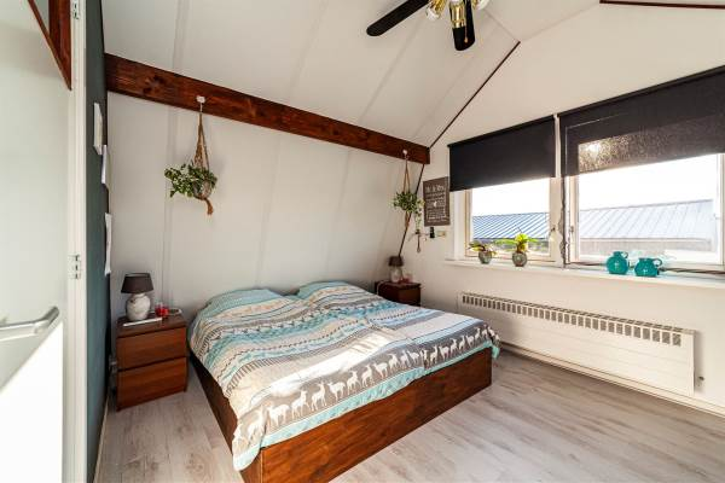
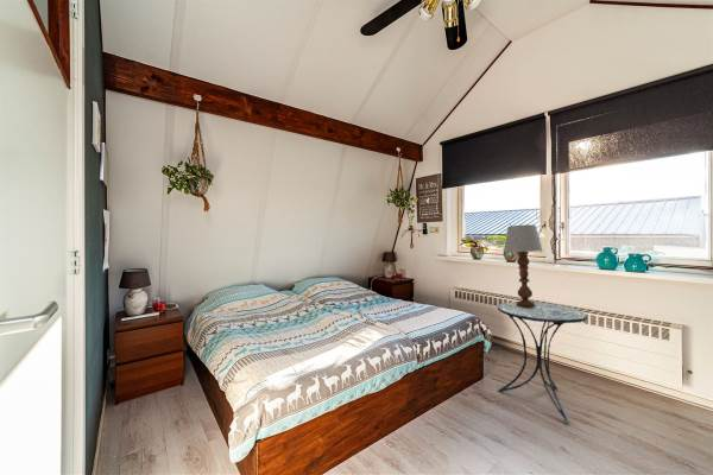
+ table lamp [503,223,544,306]
+ side table [497,300,588,424]
